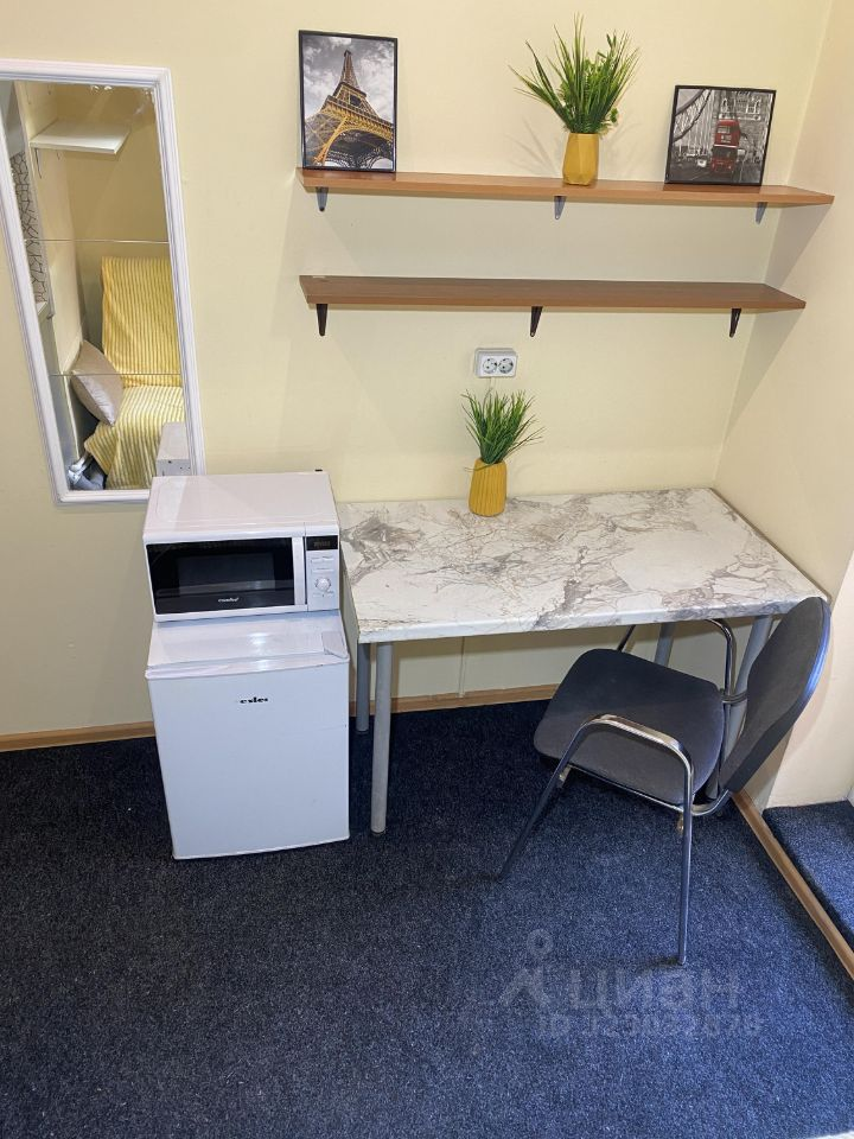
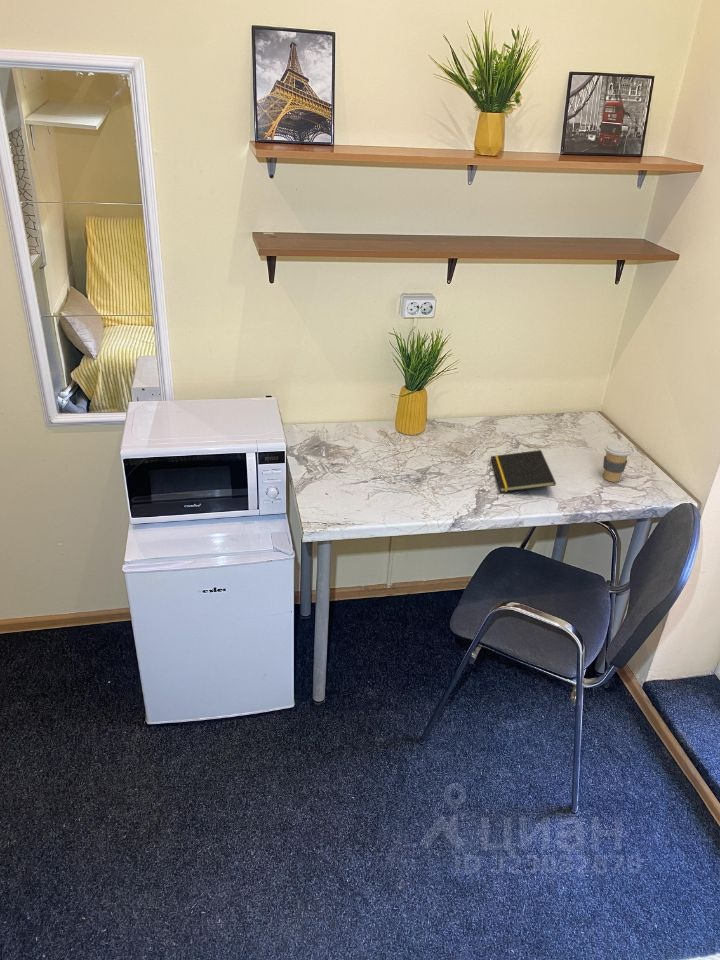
+ coffee cup [602,442,633,483]
+ notepad [490,449,557,493]
